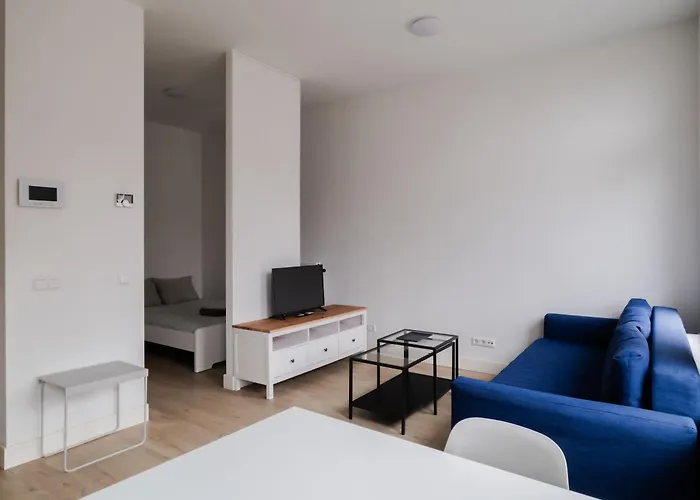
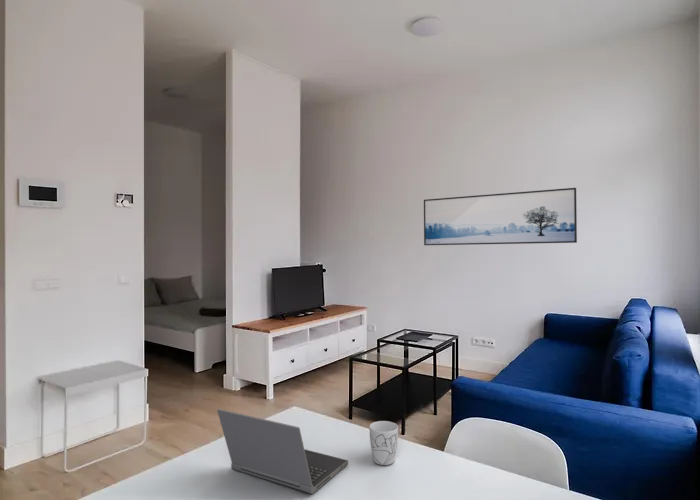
+ mug [368,420,399,466]
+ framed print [423,187,578,246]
+ laptop computer [216,408,349,495]
